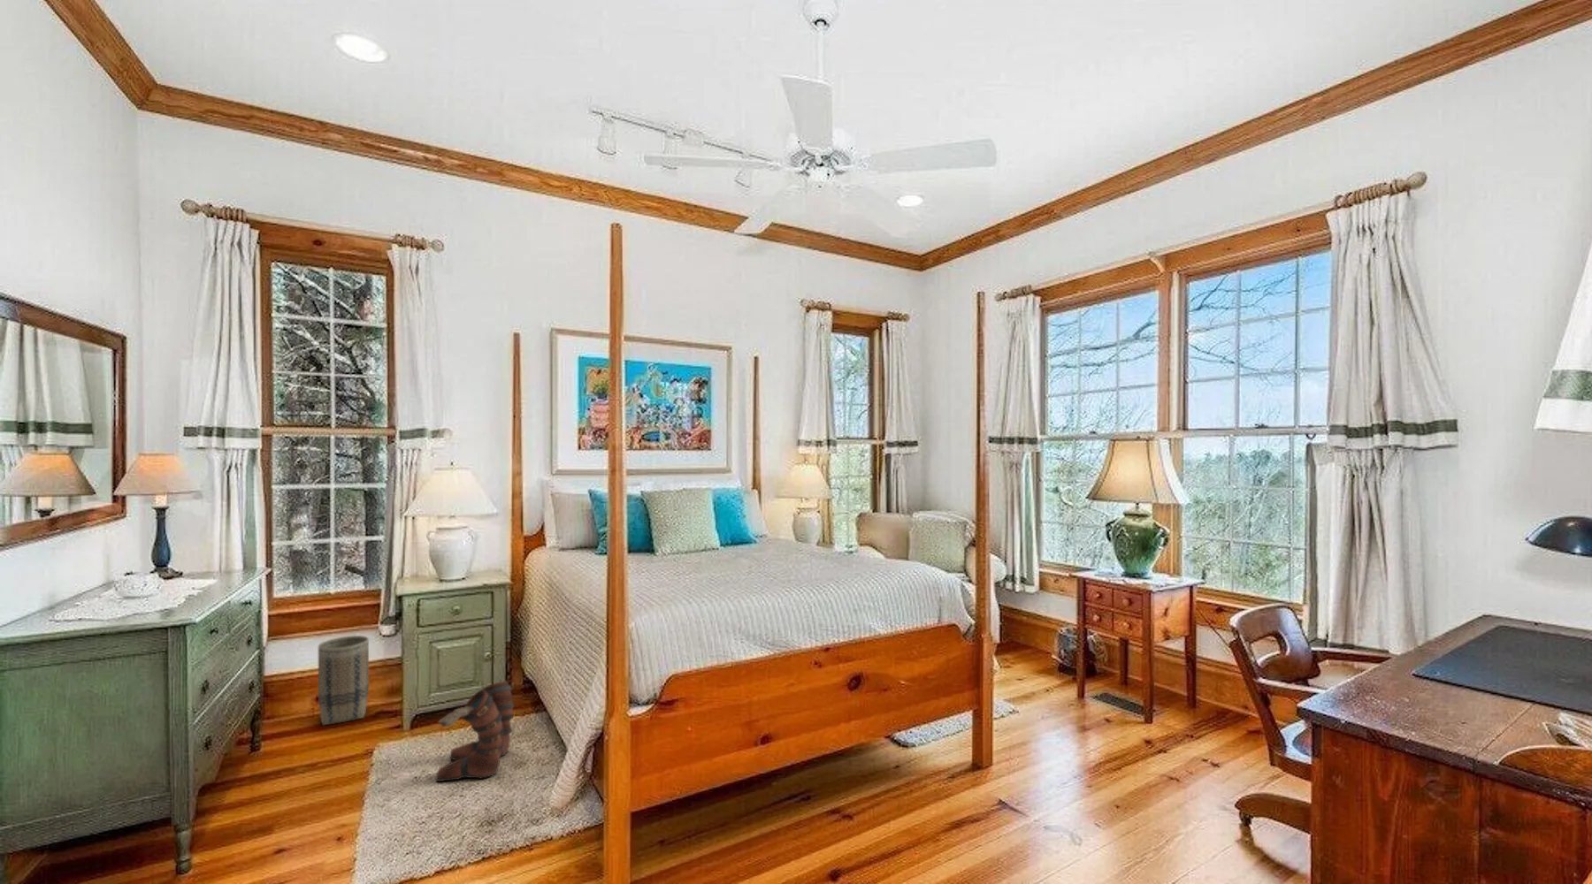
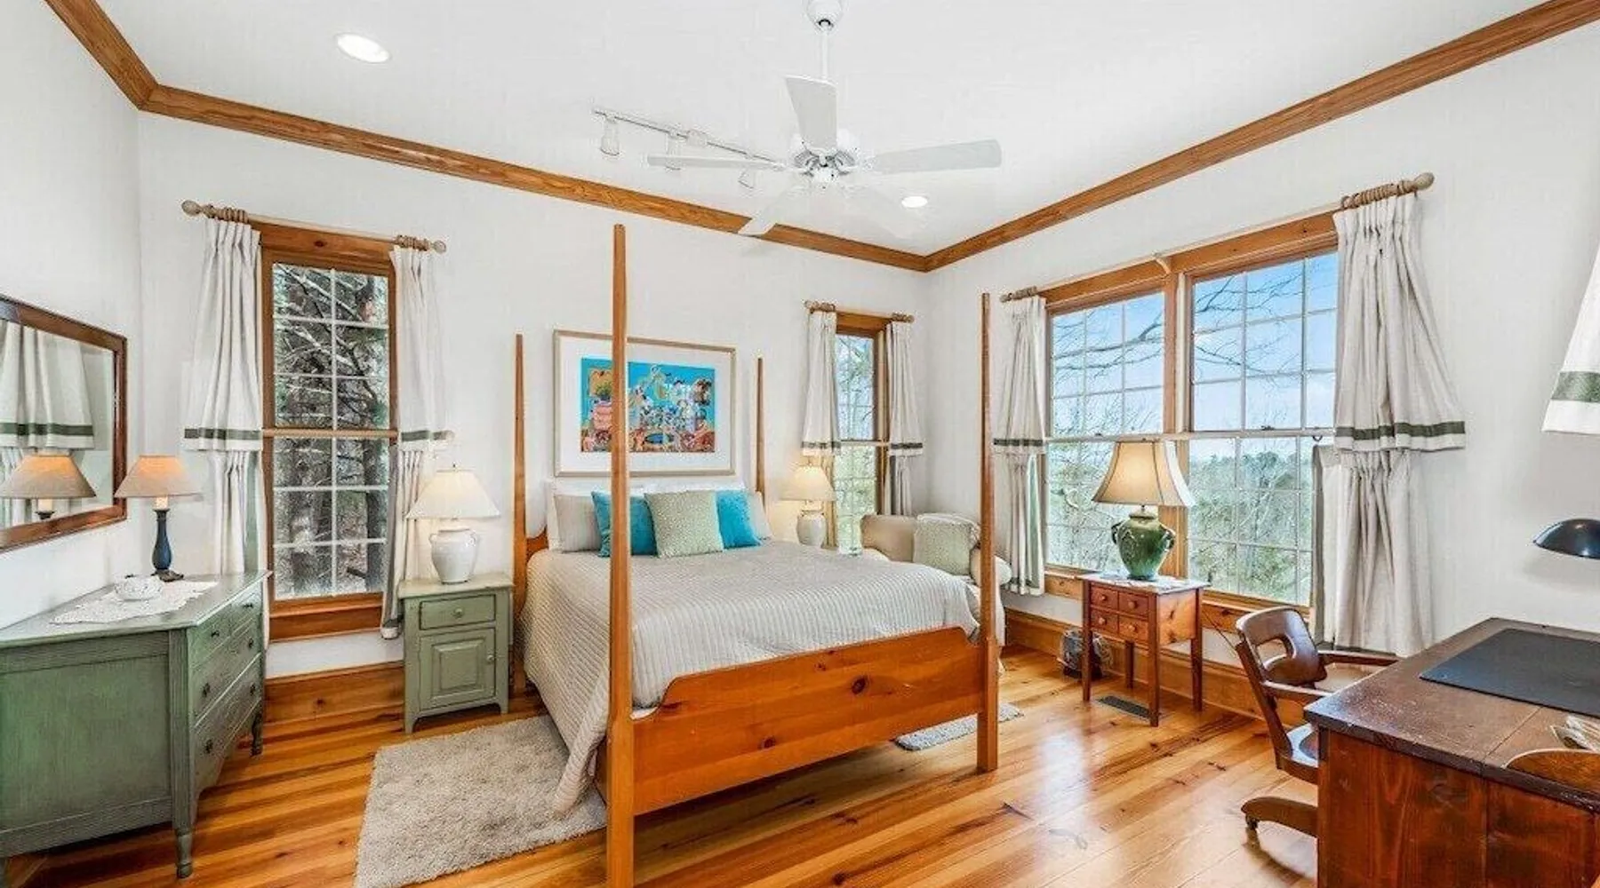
- boots [434,680,515,783]
- basket [318,635,370,726]
